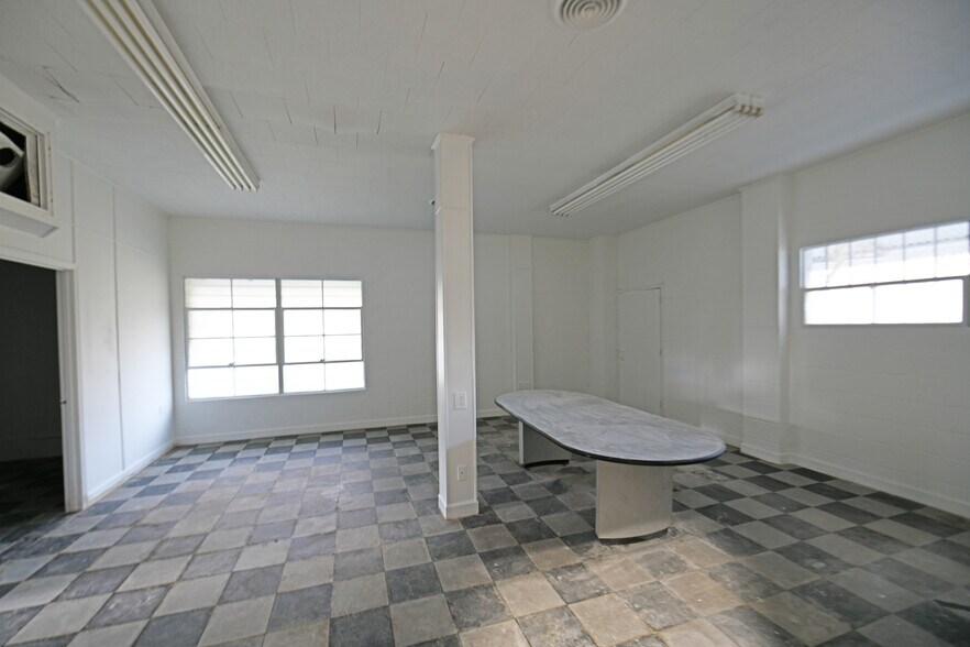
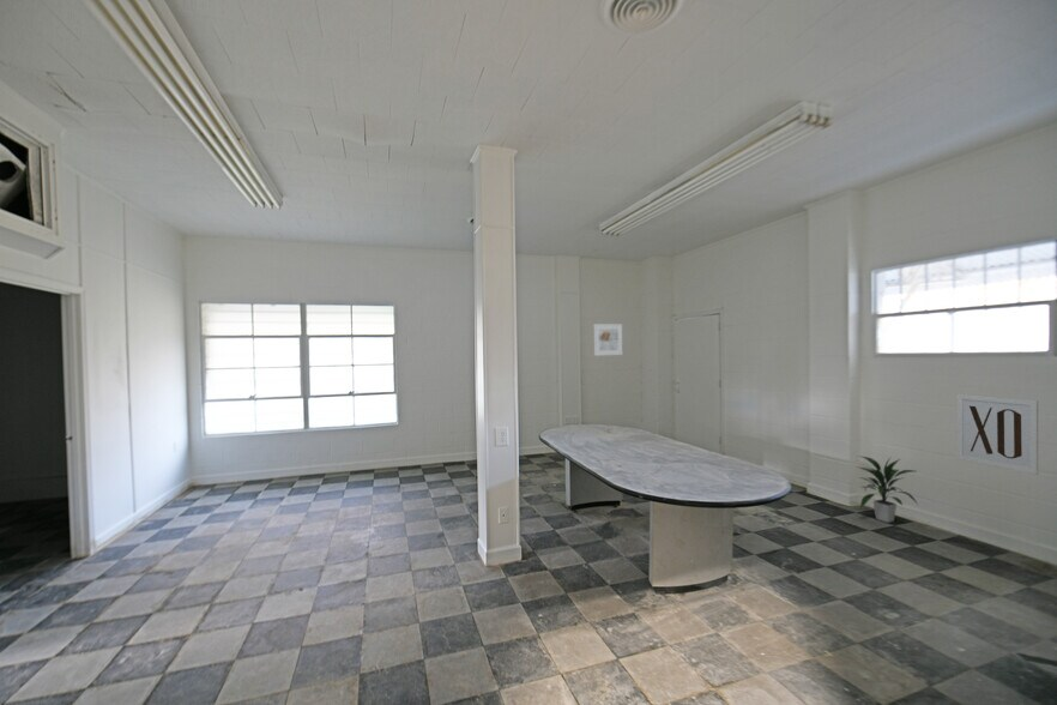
+ wall art [956,393,1039,476]
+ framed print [592,323,623,357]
+ indoor plant [854,454,919,524]
